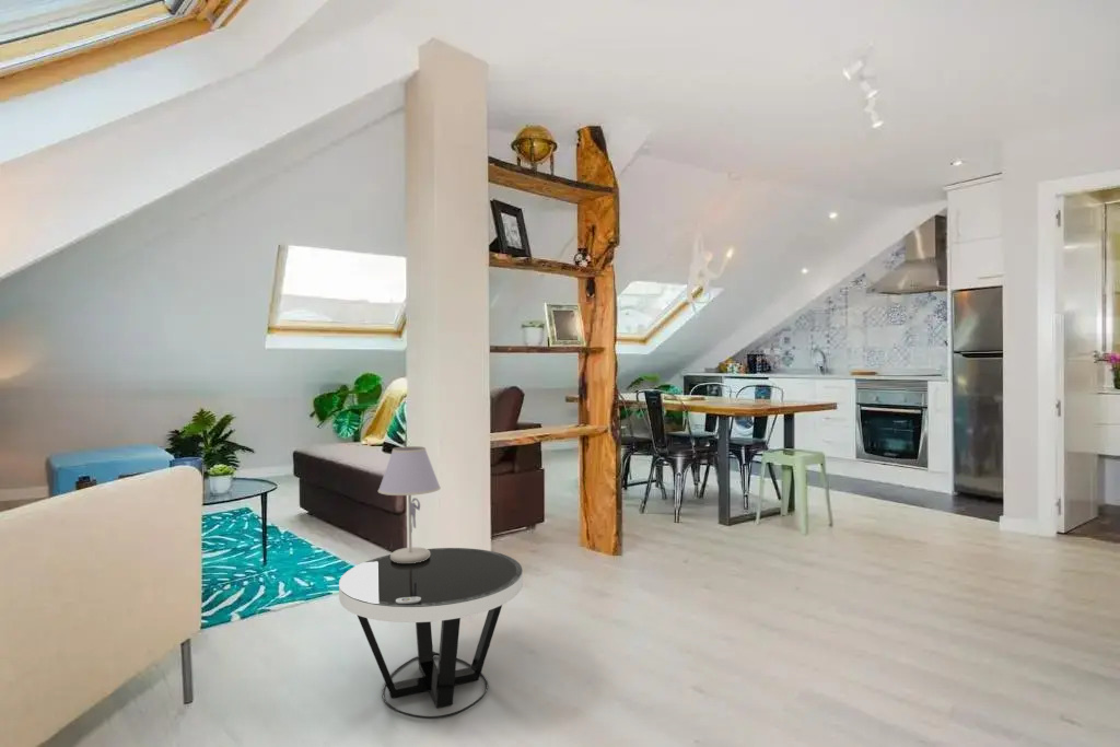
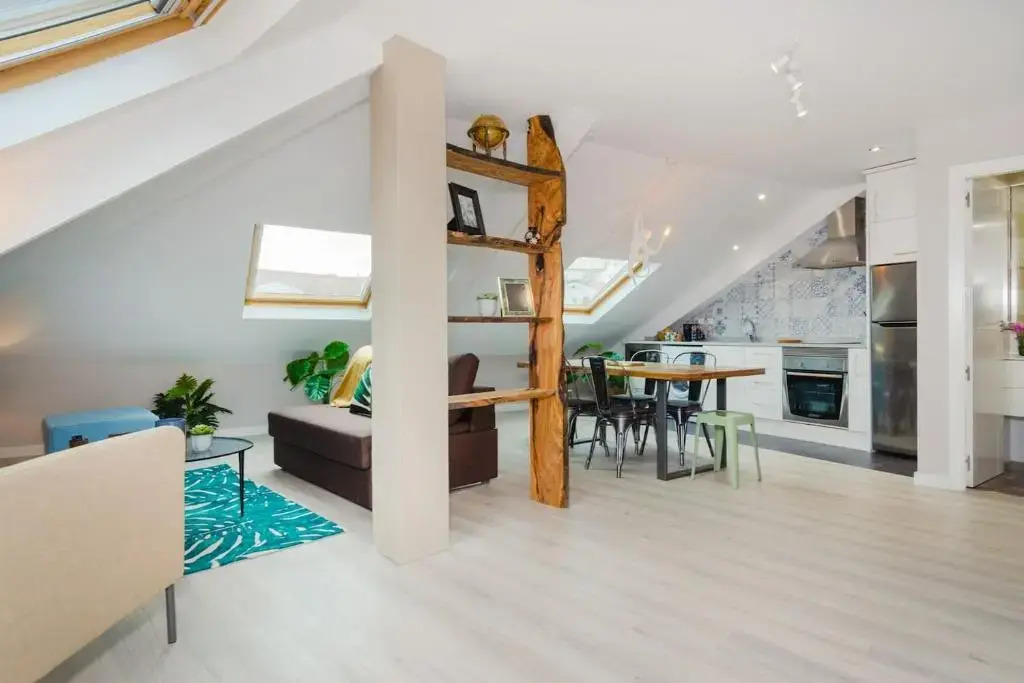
- table lamp [377,445,442,563]
- side table [338,547,524,720]
